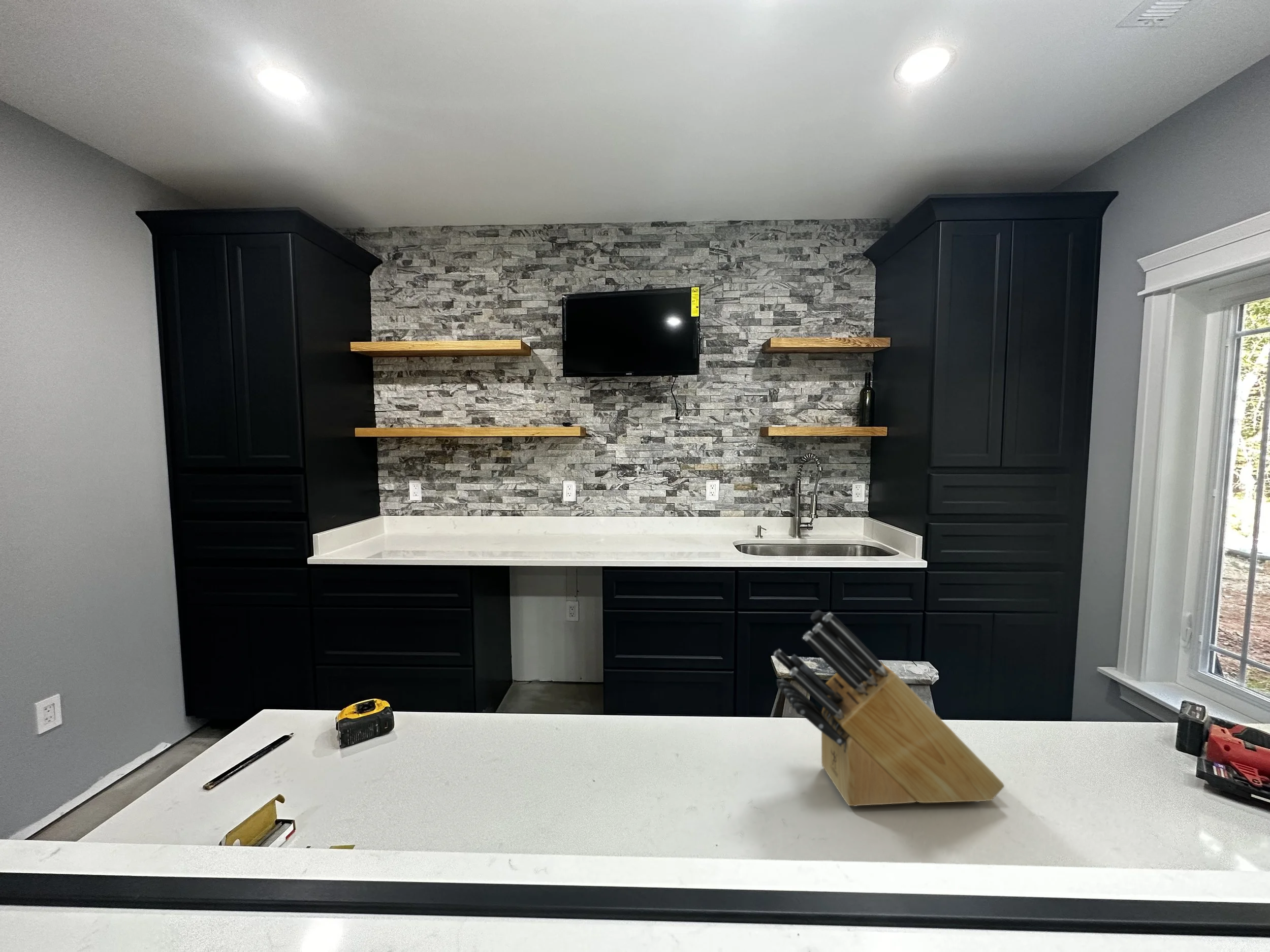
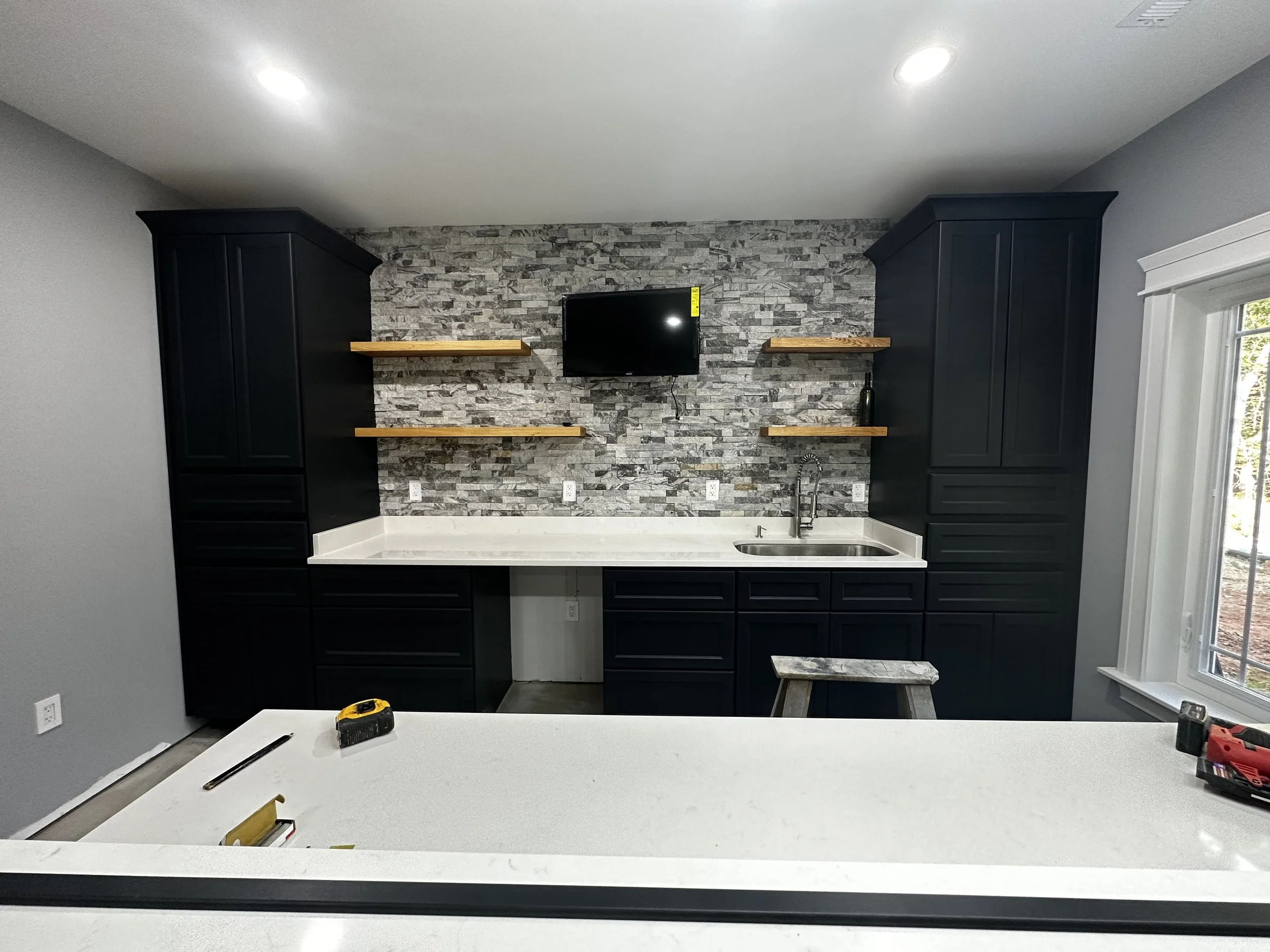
- knife block [773,610,1005,807]
